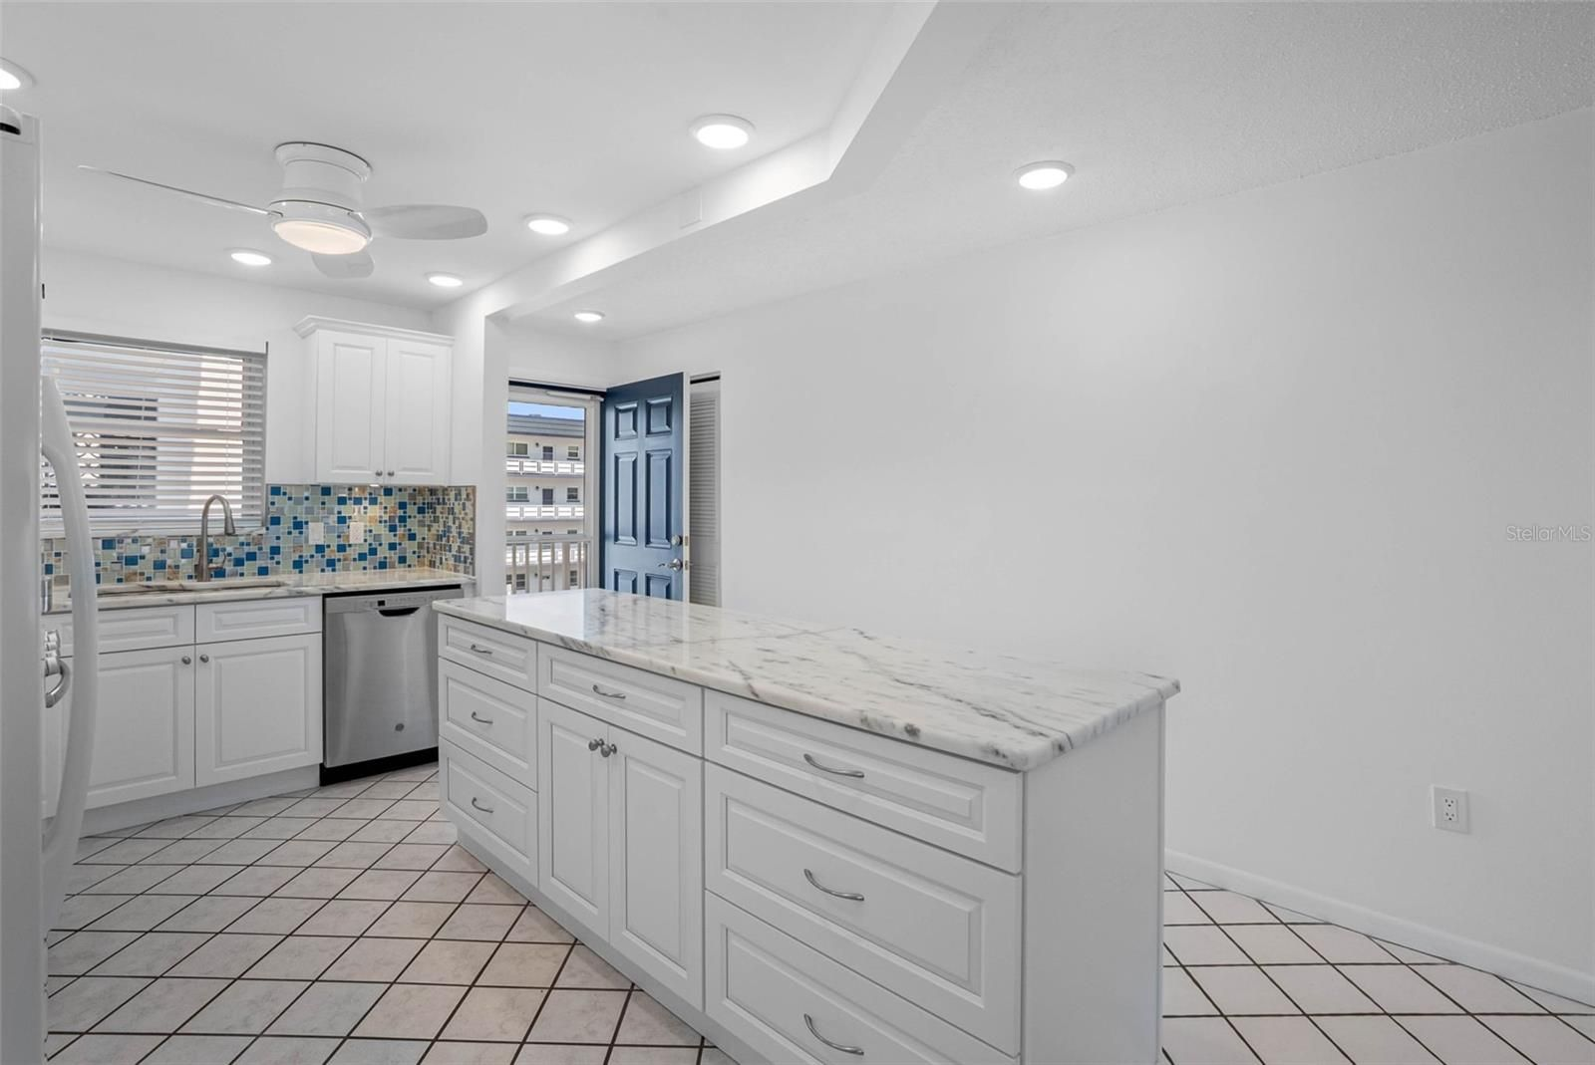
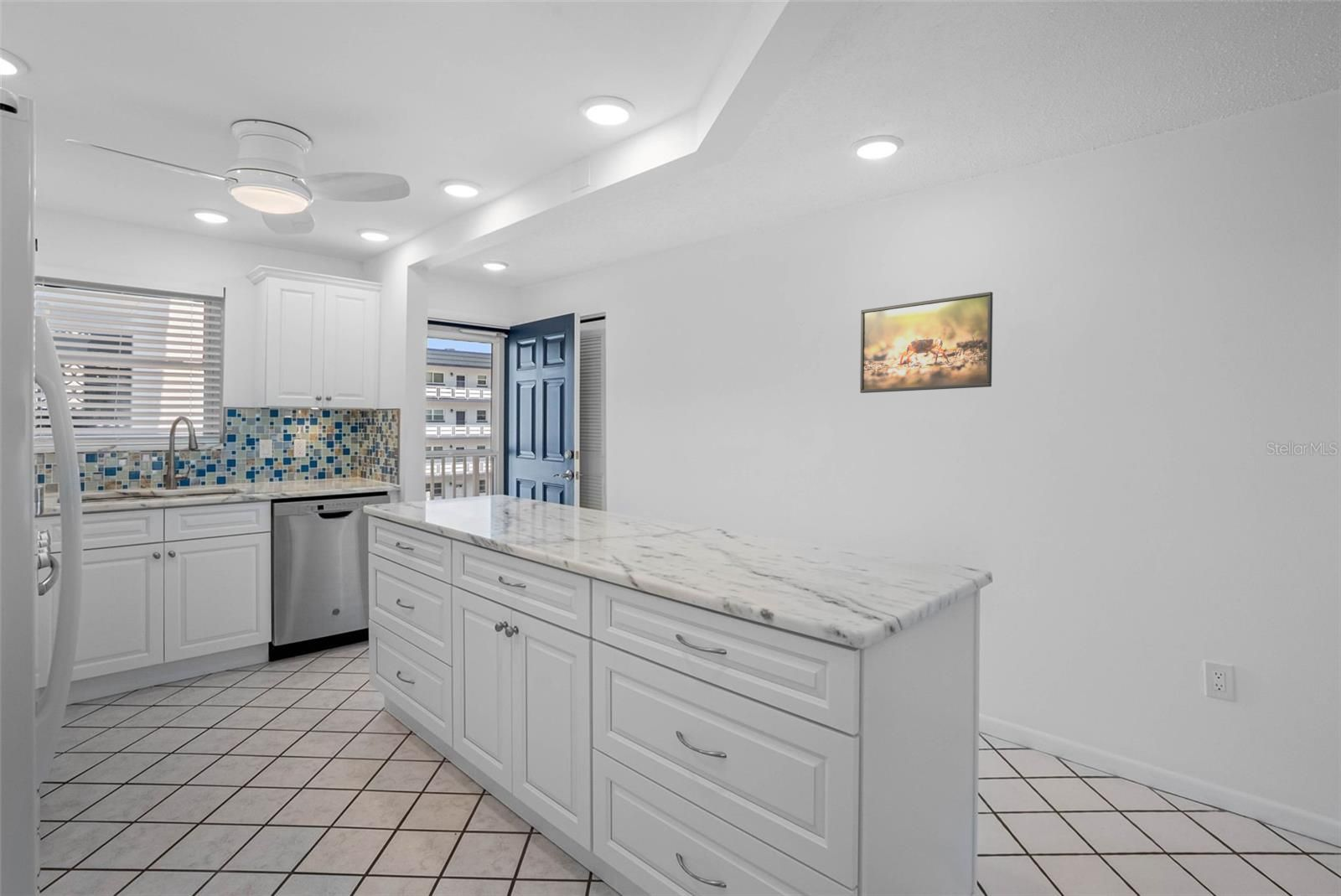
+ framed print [859,291,994,394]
